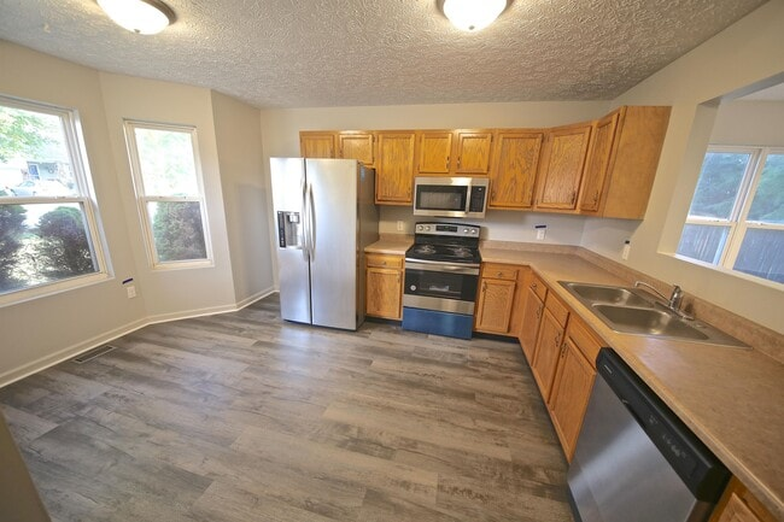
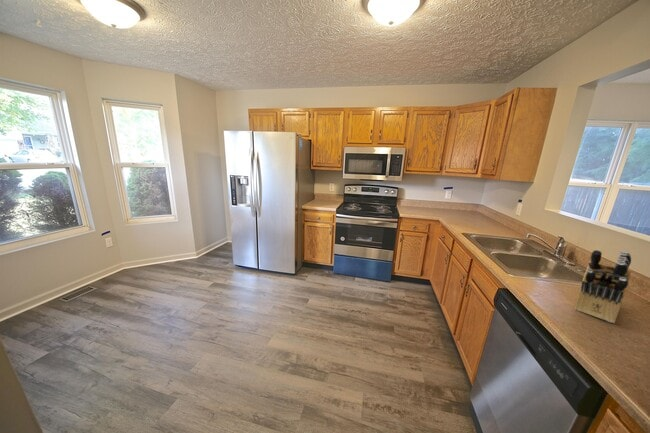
+ knife block [574,249,632,324]
